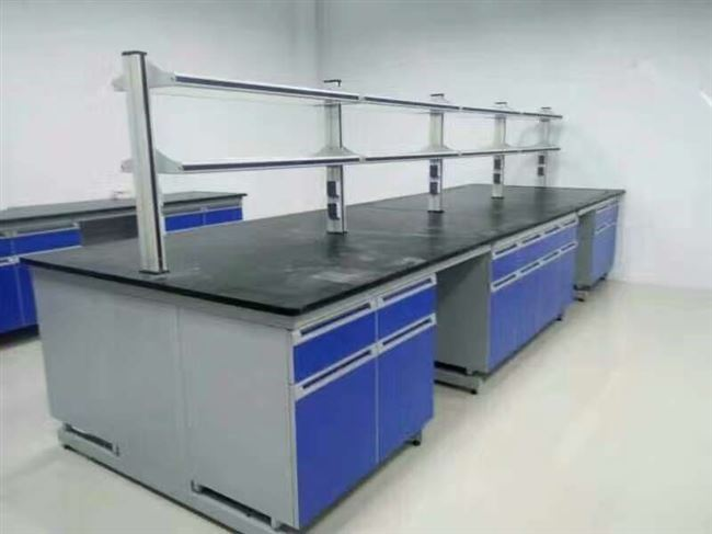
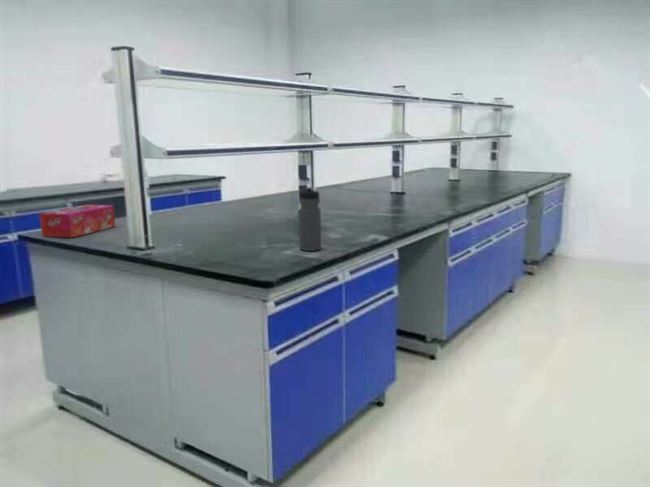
+ water bottle [298,186,322,252]
+ tissue box [38,204,116,239]
